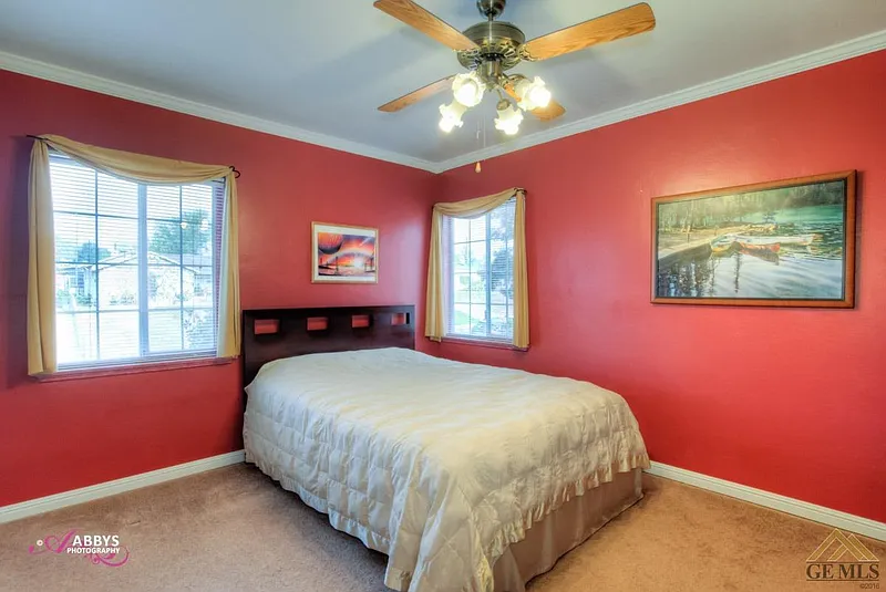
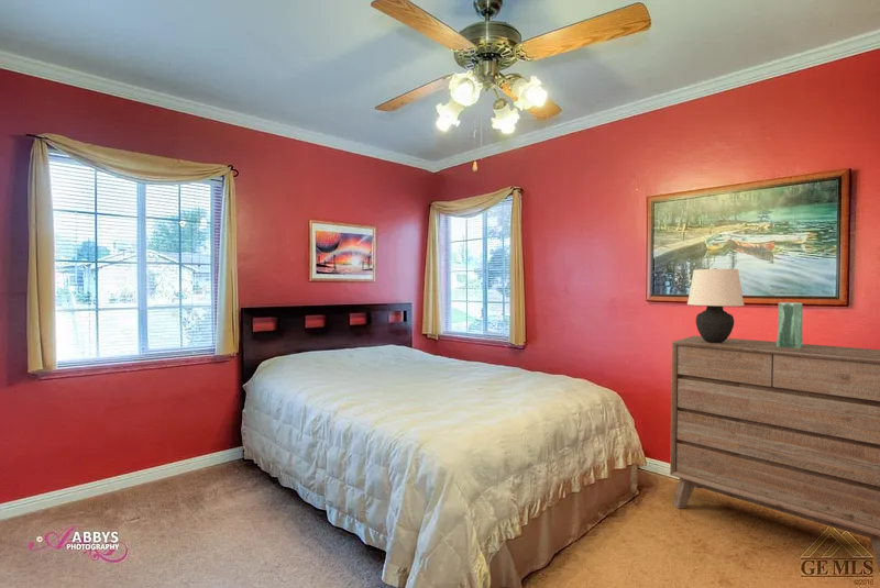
+ vase [776,301,803,348]
+ dresser [669,335,880,572]
+ table lamp [686,267,746,343]
